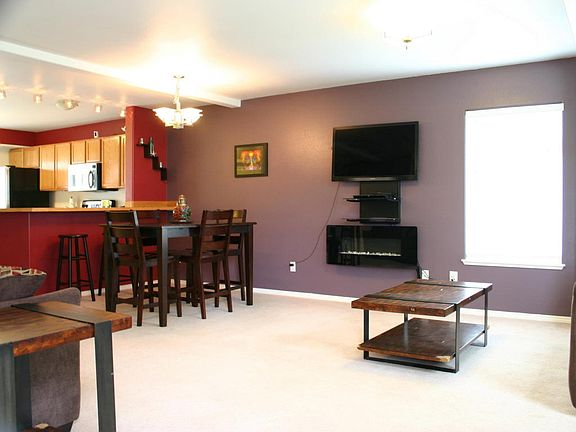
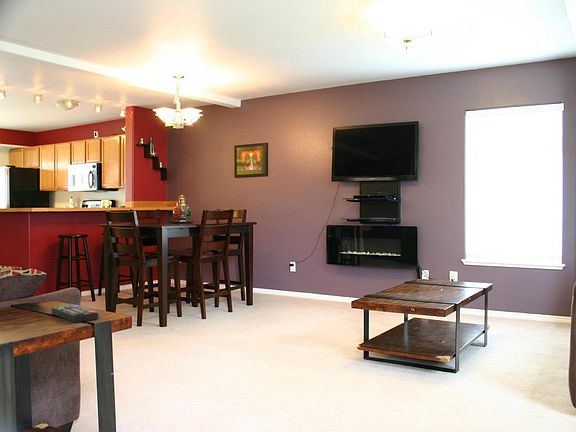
+ remote control [50,303,100,323]
